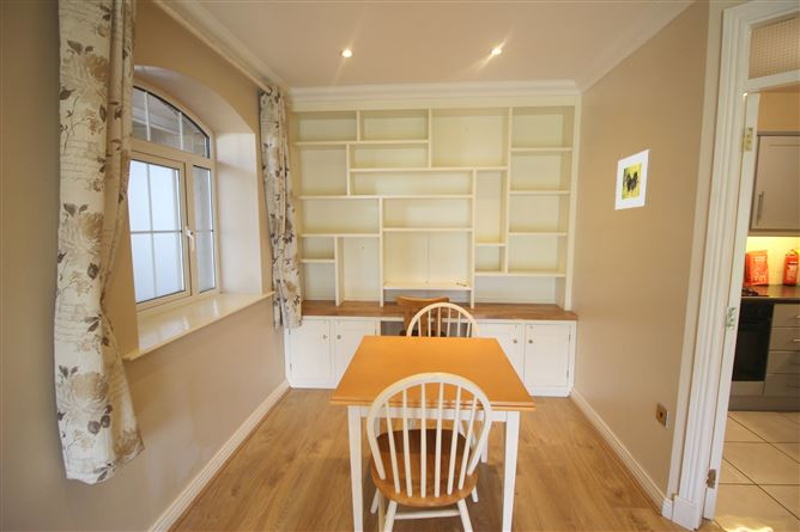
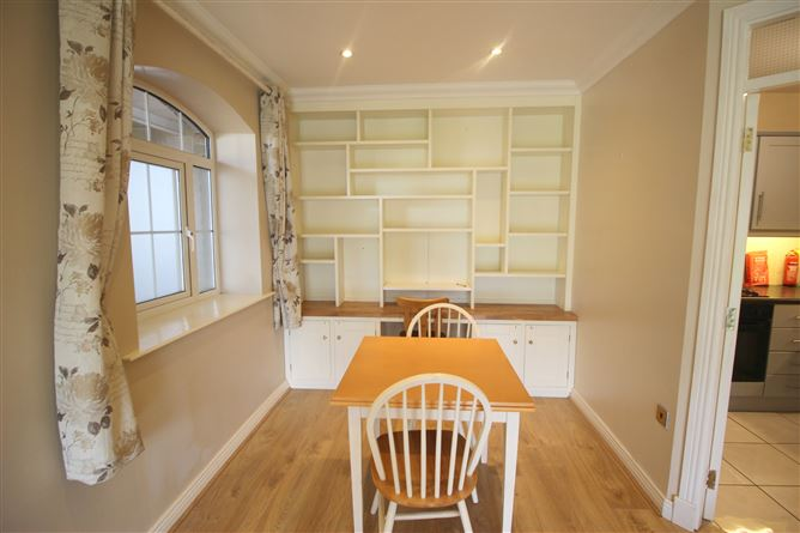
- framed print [614,148,654,210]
